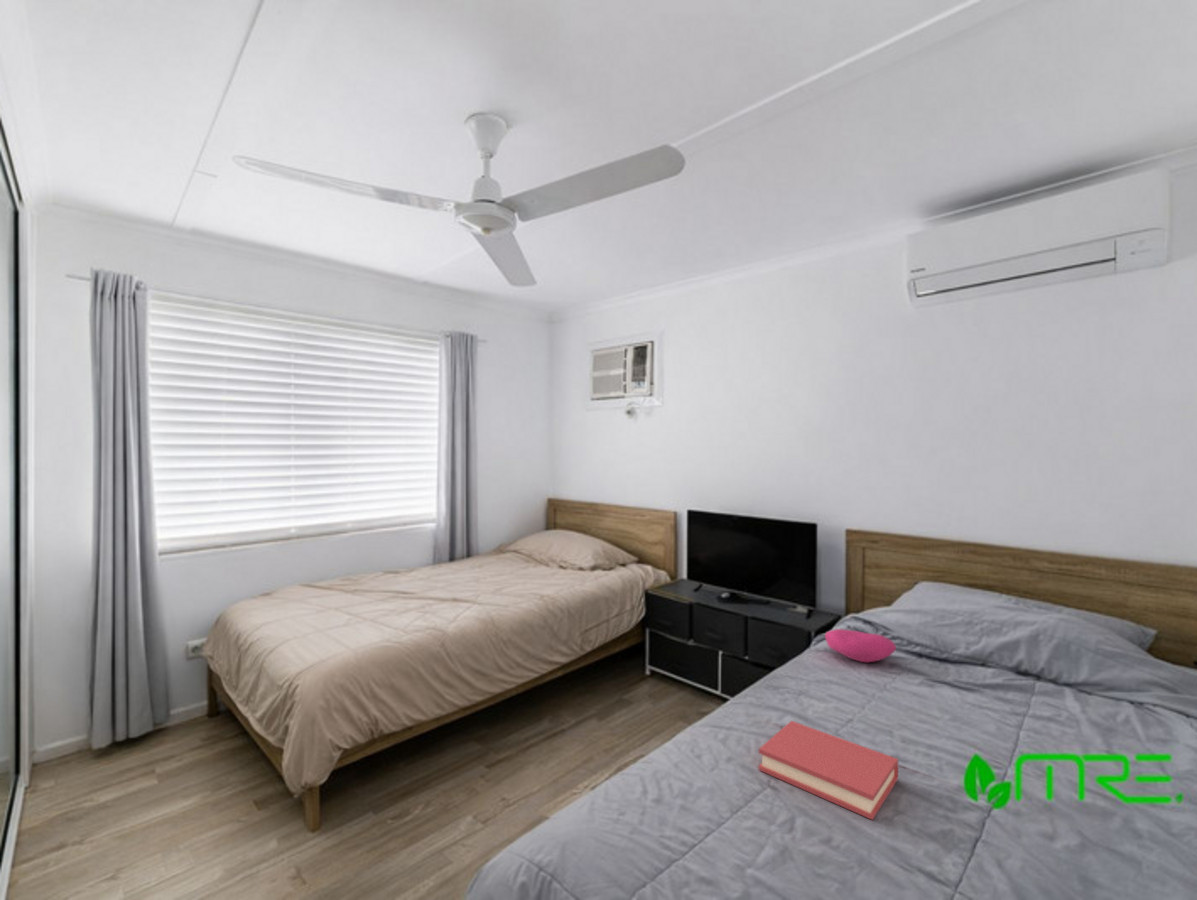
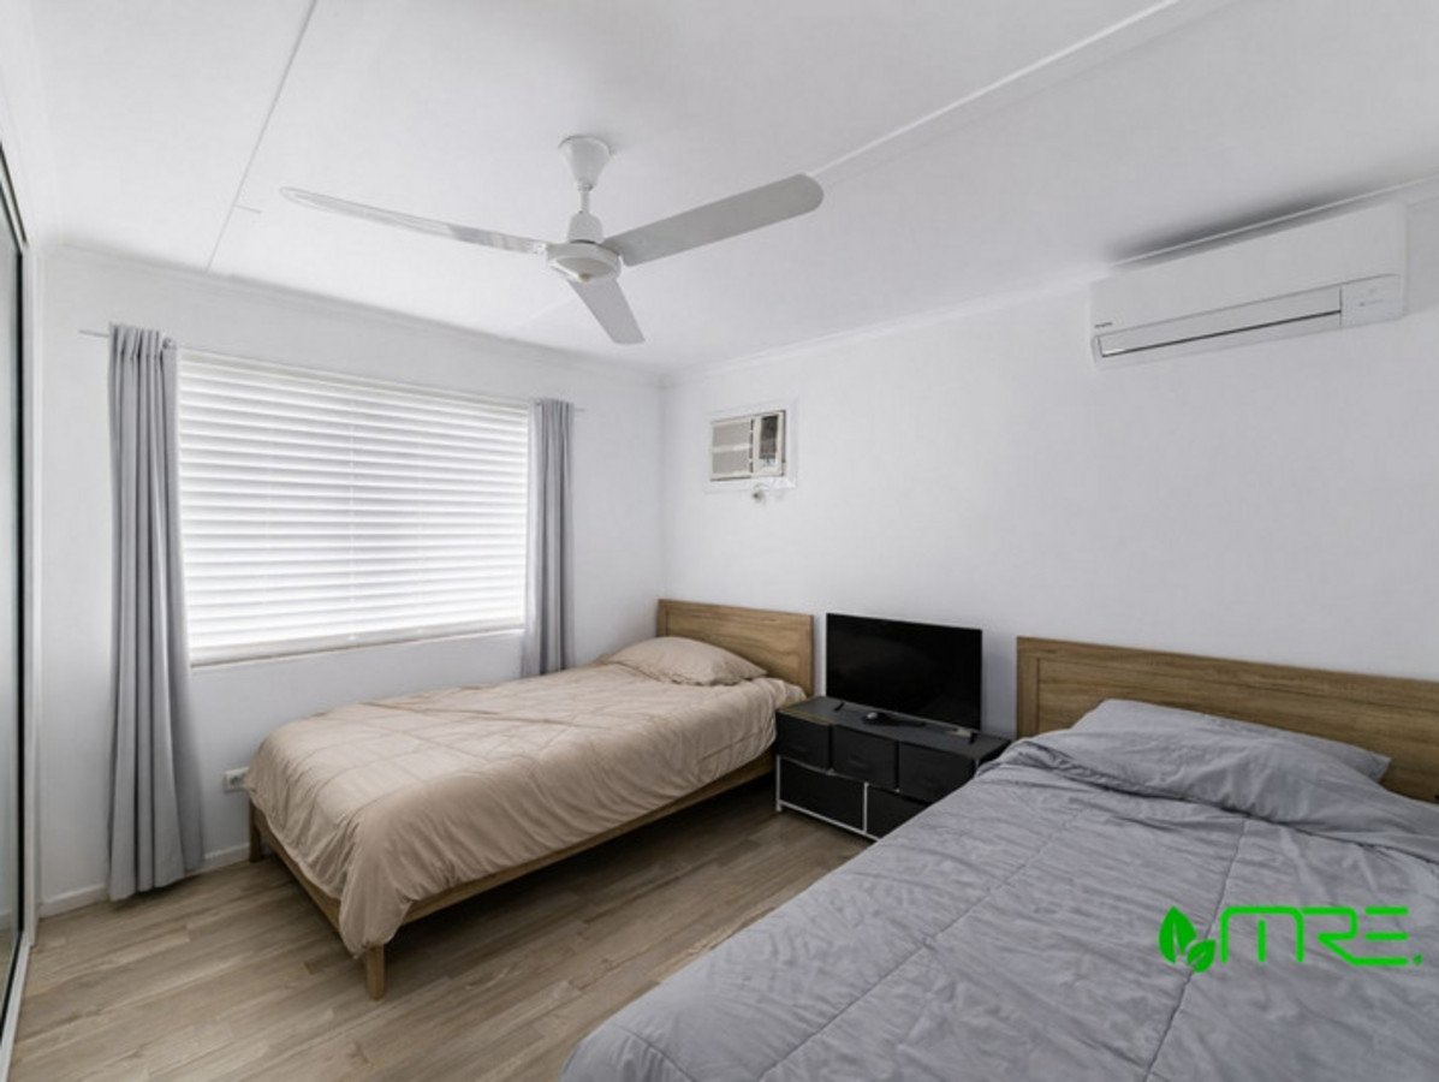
- hardback book [758,720,899,821]
- cushion [824,628,897,663]
